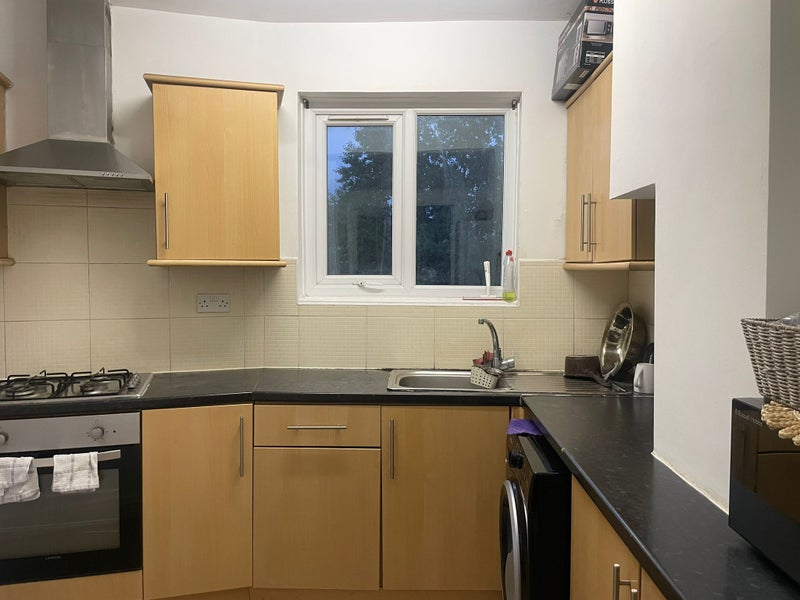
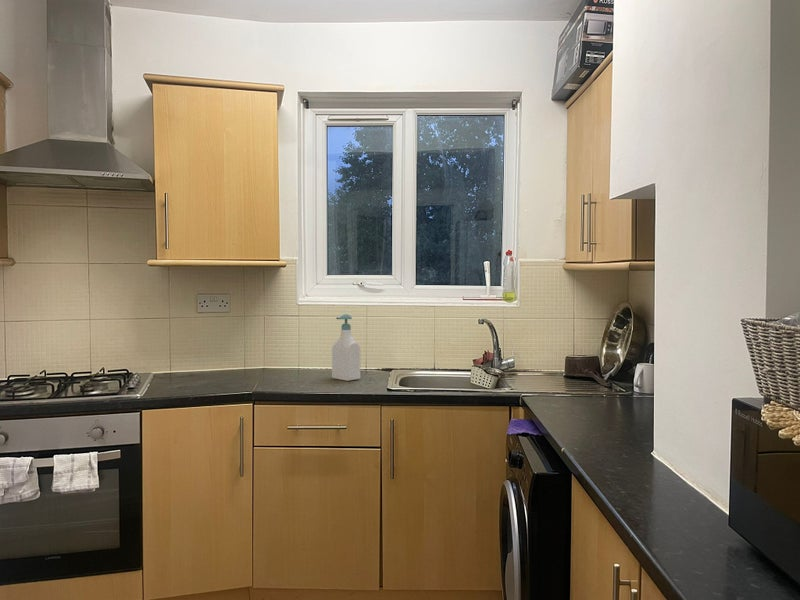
+ soap bottle [331,313,361,382]
